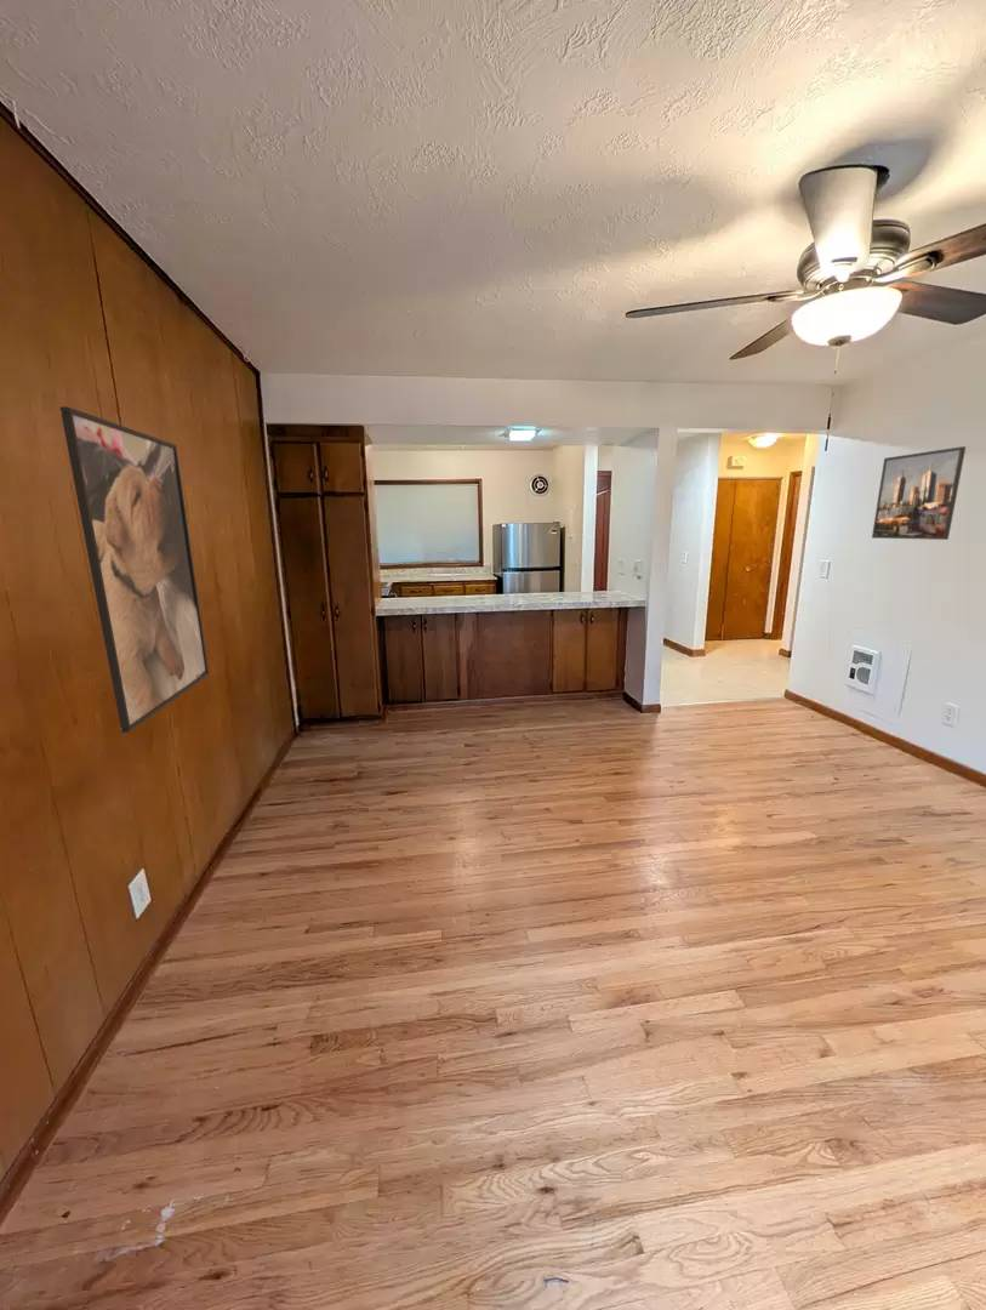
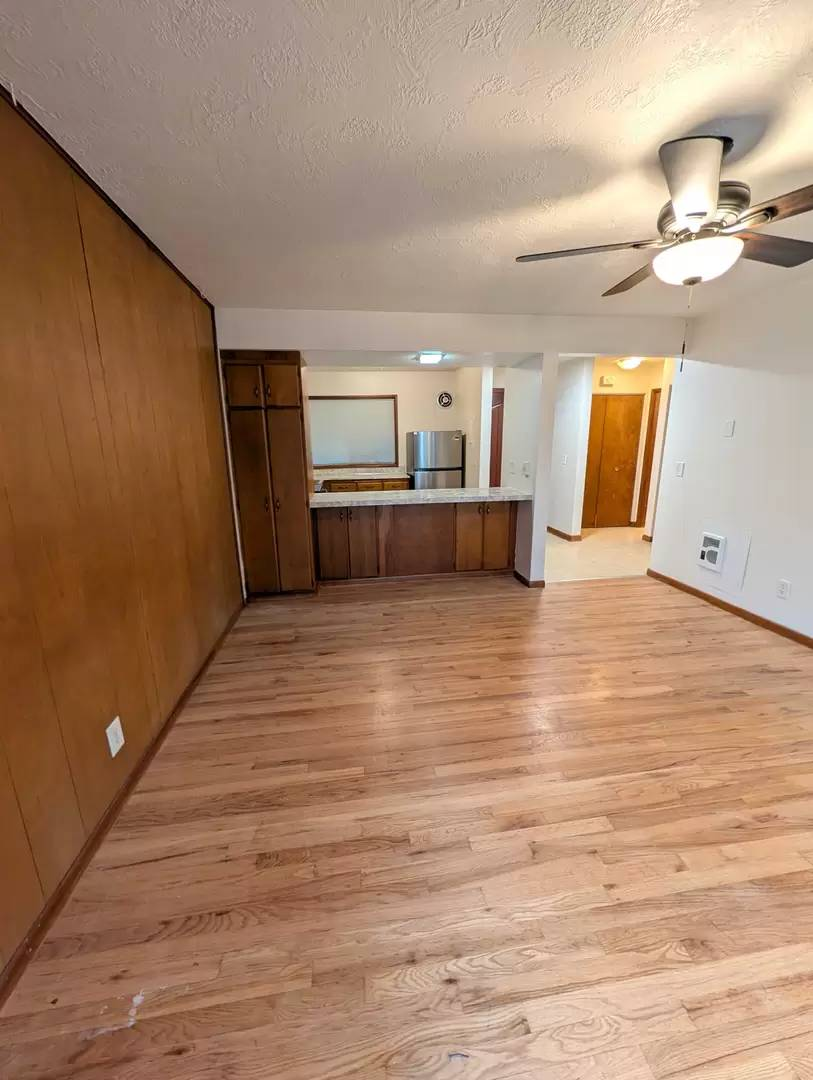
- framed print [58,405,210,734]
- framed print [871,445,967,541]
